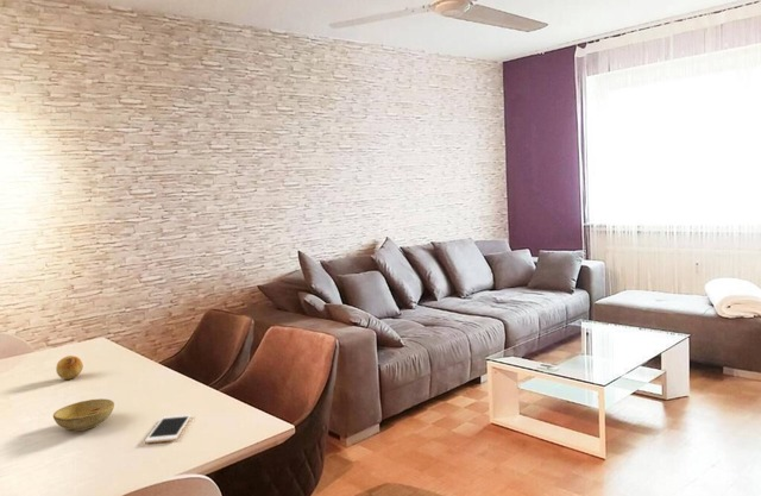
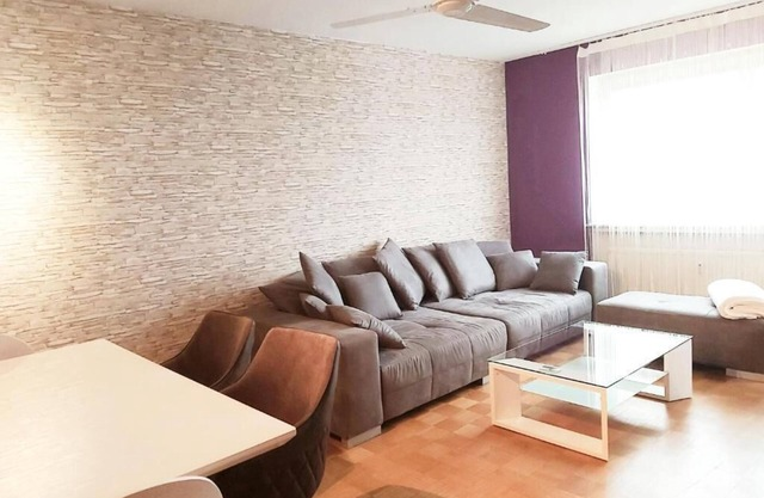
- fruit [55,354,84,381]
- bowl [52,397,115,432]
- cell phone [144,414,193,444]
